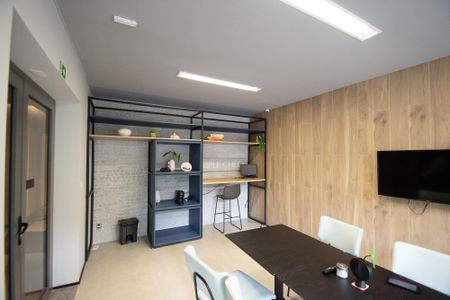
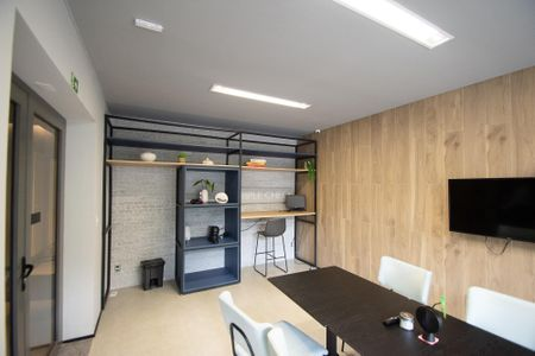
- smartphone [385,276,421,295]
